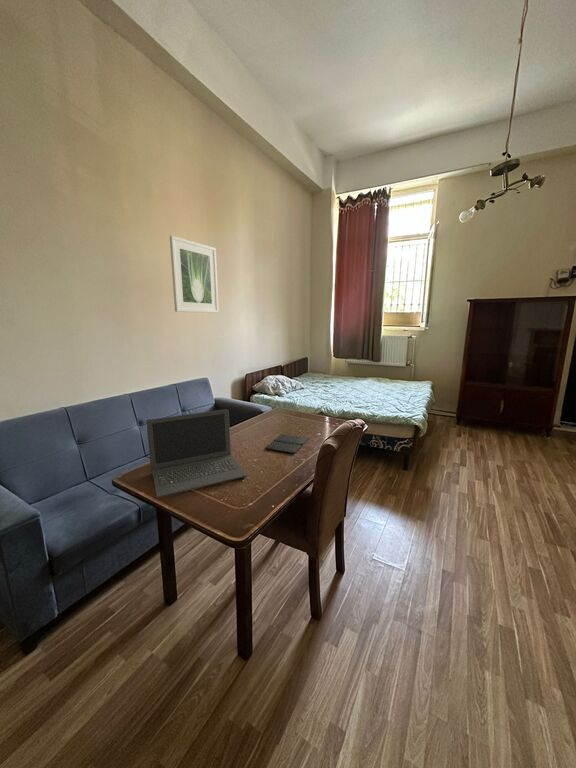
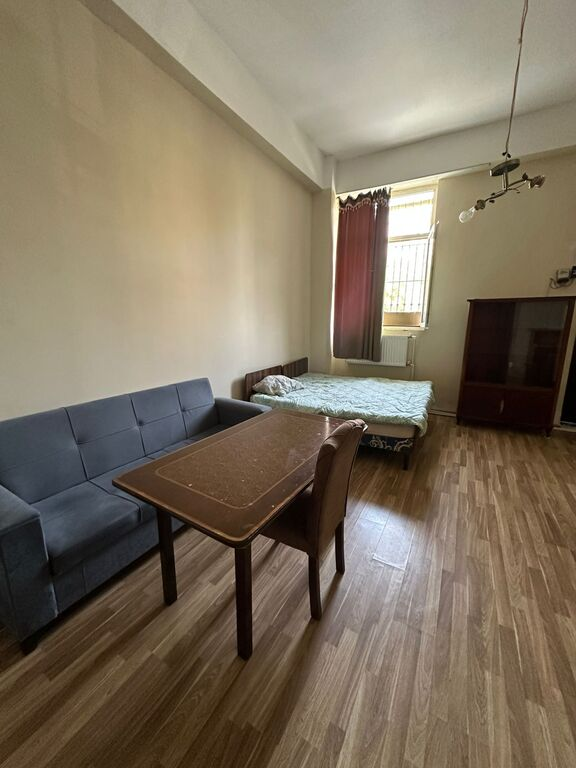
- notebook [264,433,309,454]
- laptop computer [145,408,248,499]
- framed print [169,235,220,314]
